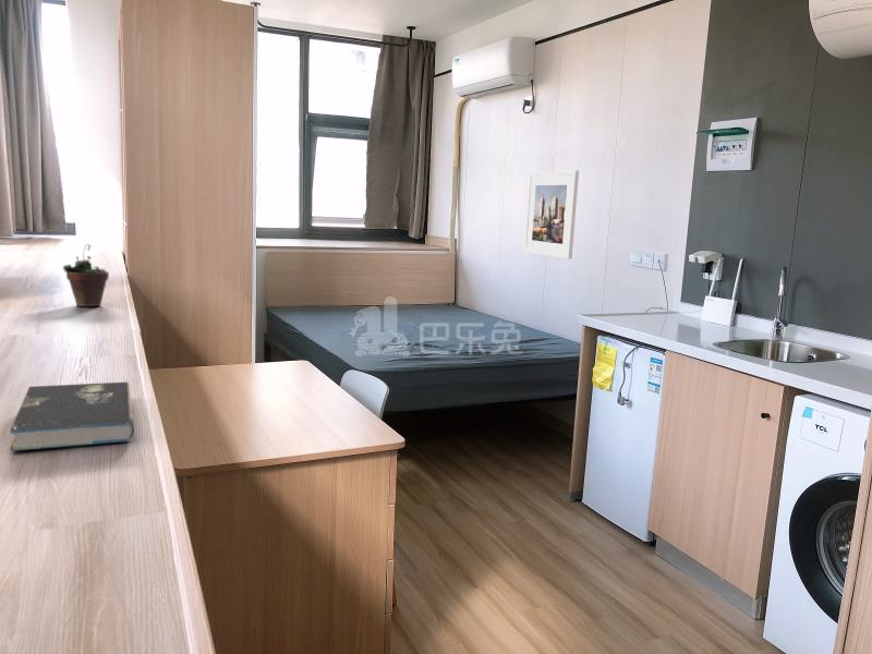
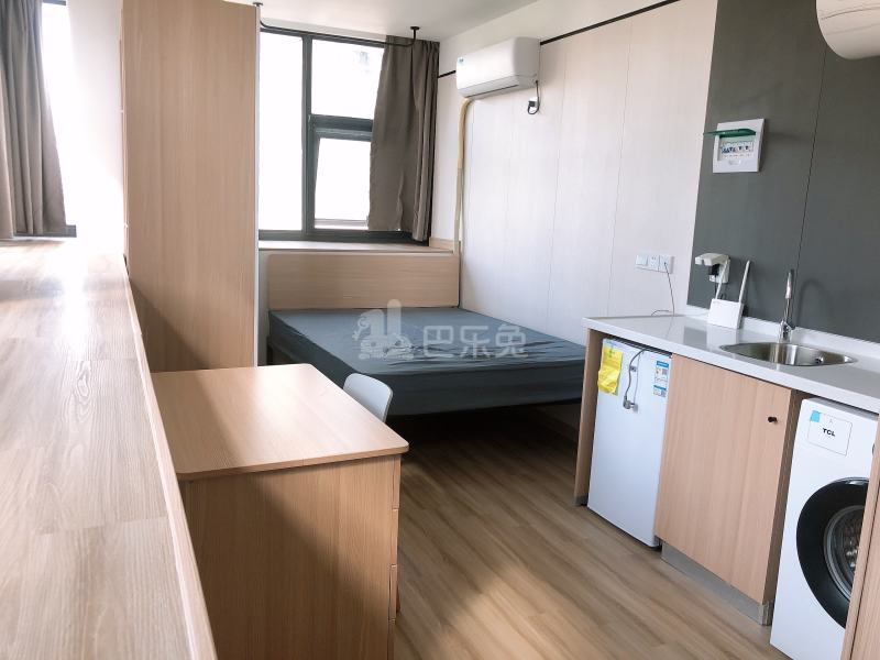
- book [9,382,135,452]
- succulent plant [62,243,110,307]
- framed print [522,169,580,261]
